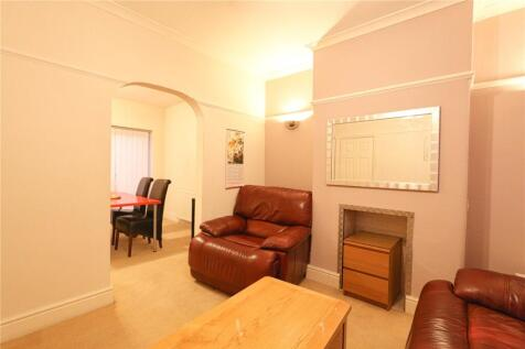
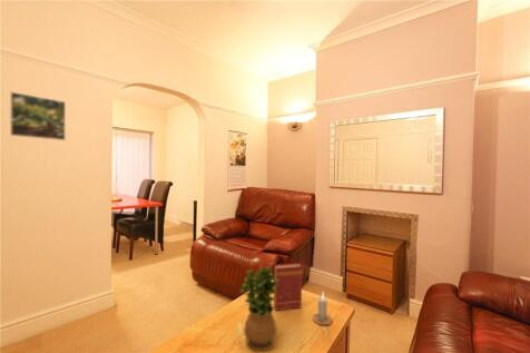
+ book [273,263,304,312]
+ candle [312,291,334,326]
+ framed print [9,90,67,141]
+ potted plant [238,265,279,352]
